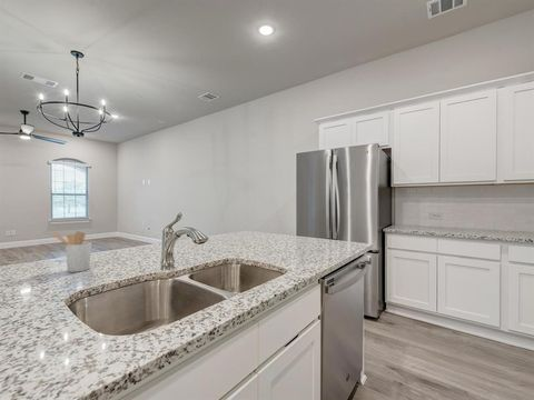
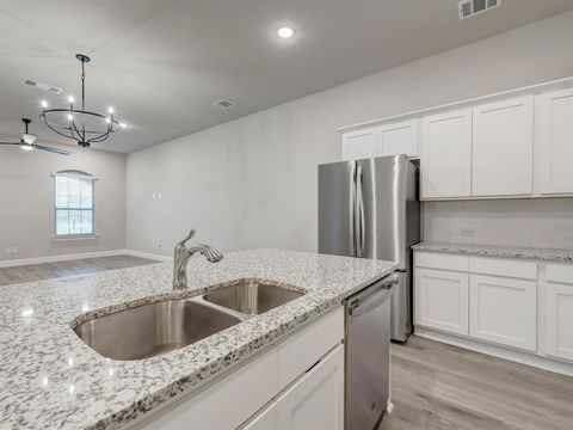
- utensil holder [51,231,92,273]
